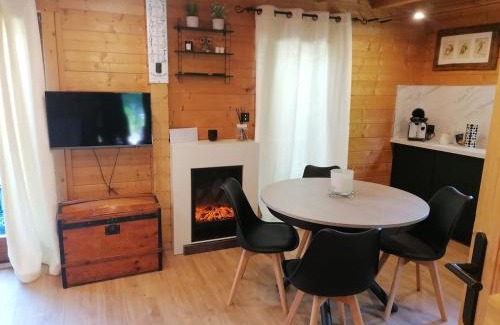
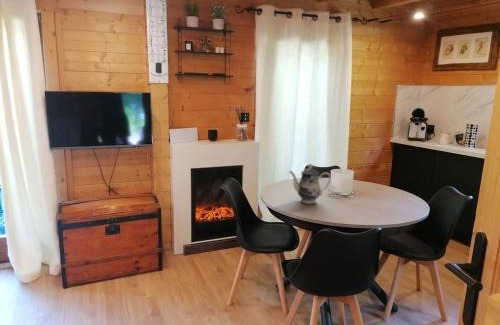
+ teapot [288,163,332,205]
